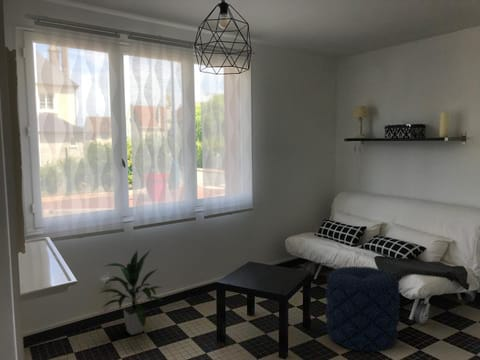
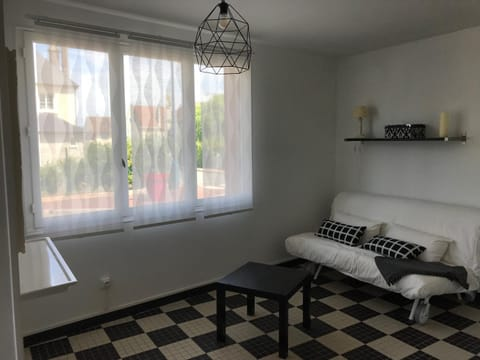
- indoor plant [98,249,164,336]
- pouf [324,265,401,353]
